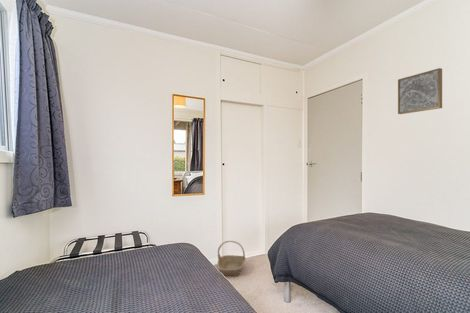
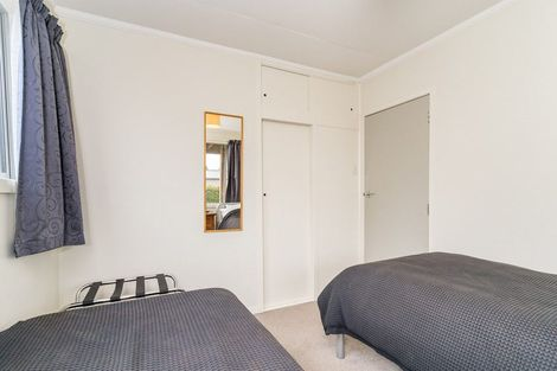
- wall art [397,67,443,115]
- basket [217,240,246,278]
